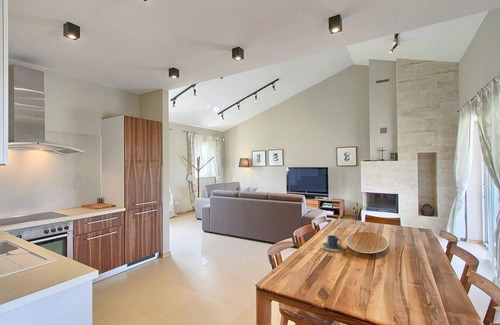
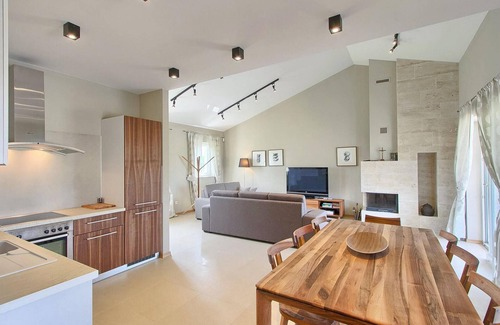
- cup [319,234,347,253]
